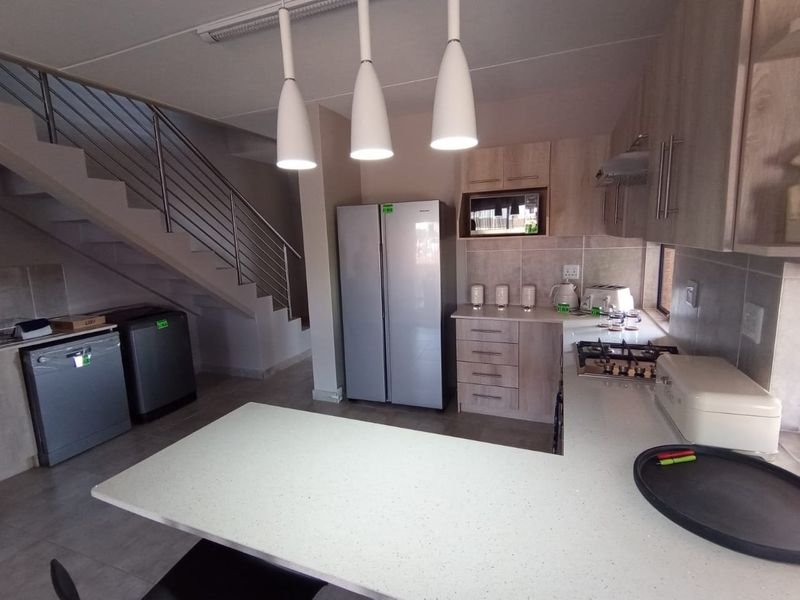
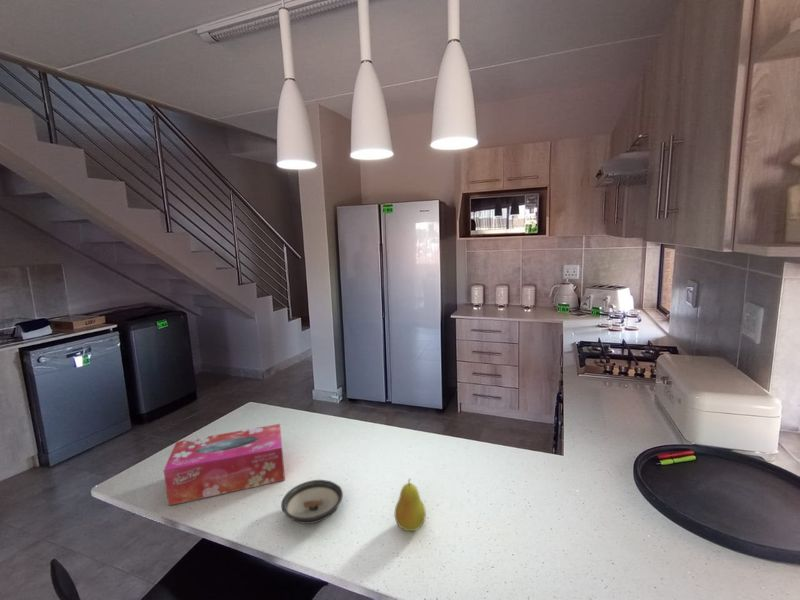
+ saucer [280,479,344,525]
+ tissue box [163,423,286,507]
+ fruit [393,477,427,532]
